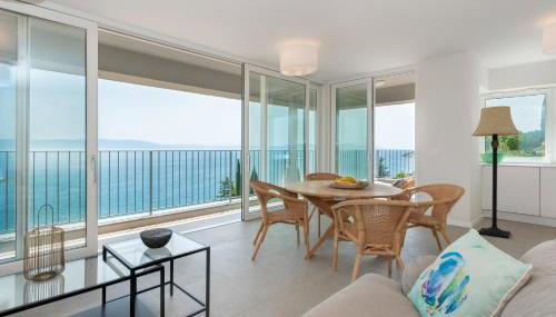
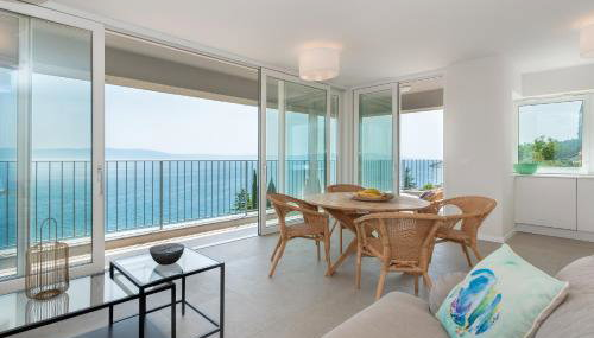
- lamp [470,105,522,239]
